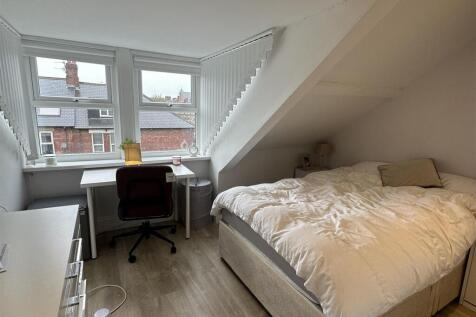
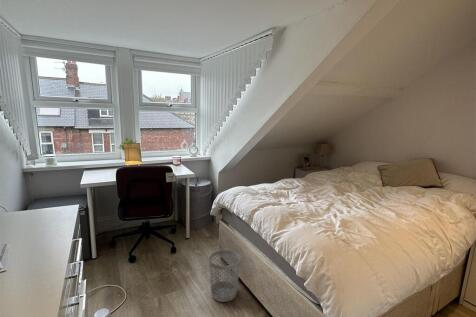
+ wastebasket [208,249,242,303]
